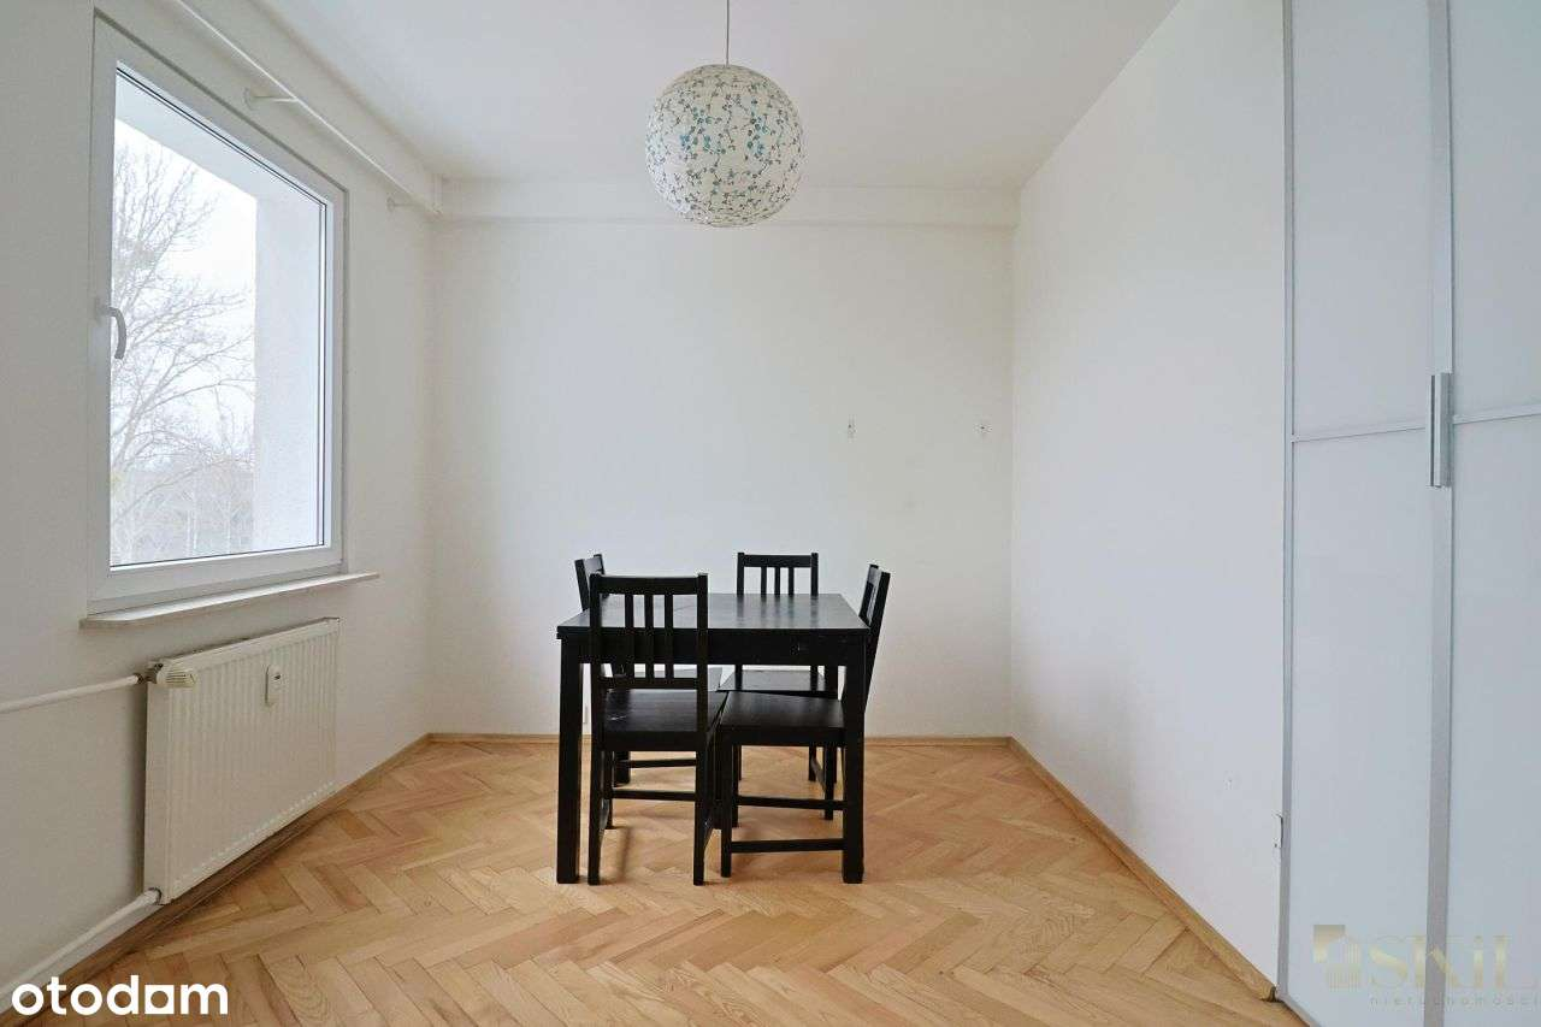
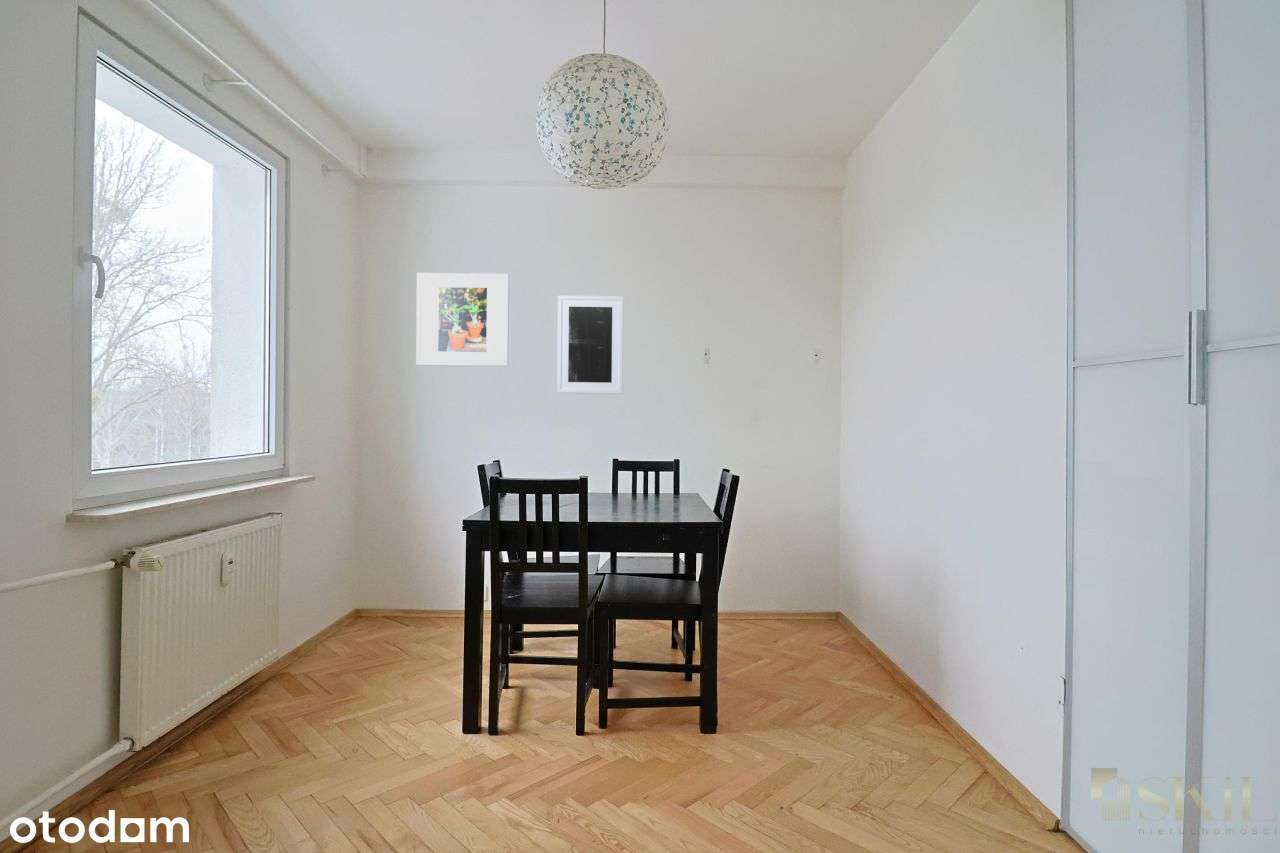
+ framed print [556,294,624,395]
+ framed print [415,272,510,367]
